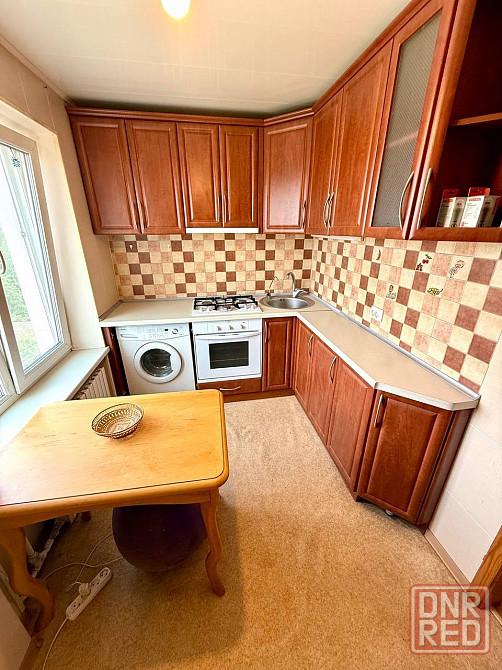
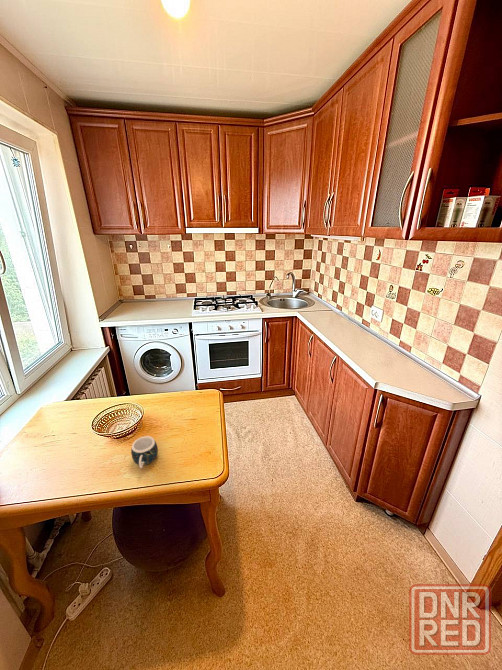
+ mug [130,435,159,469]
